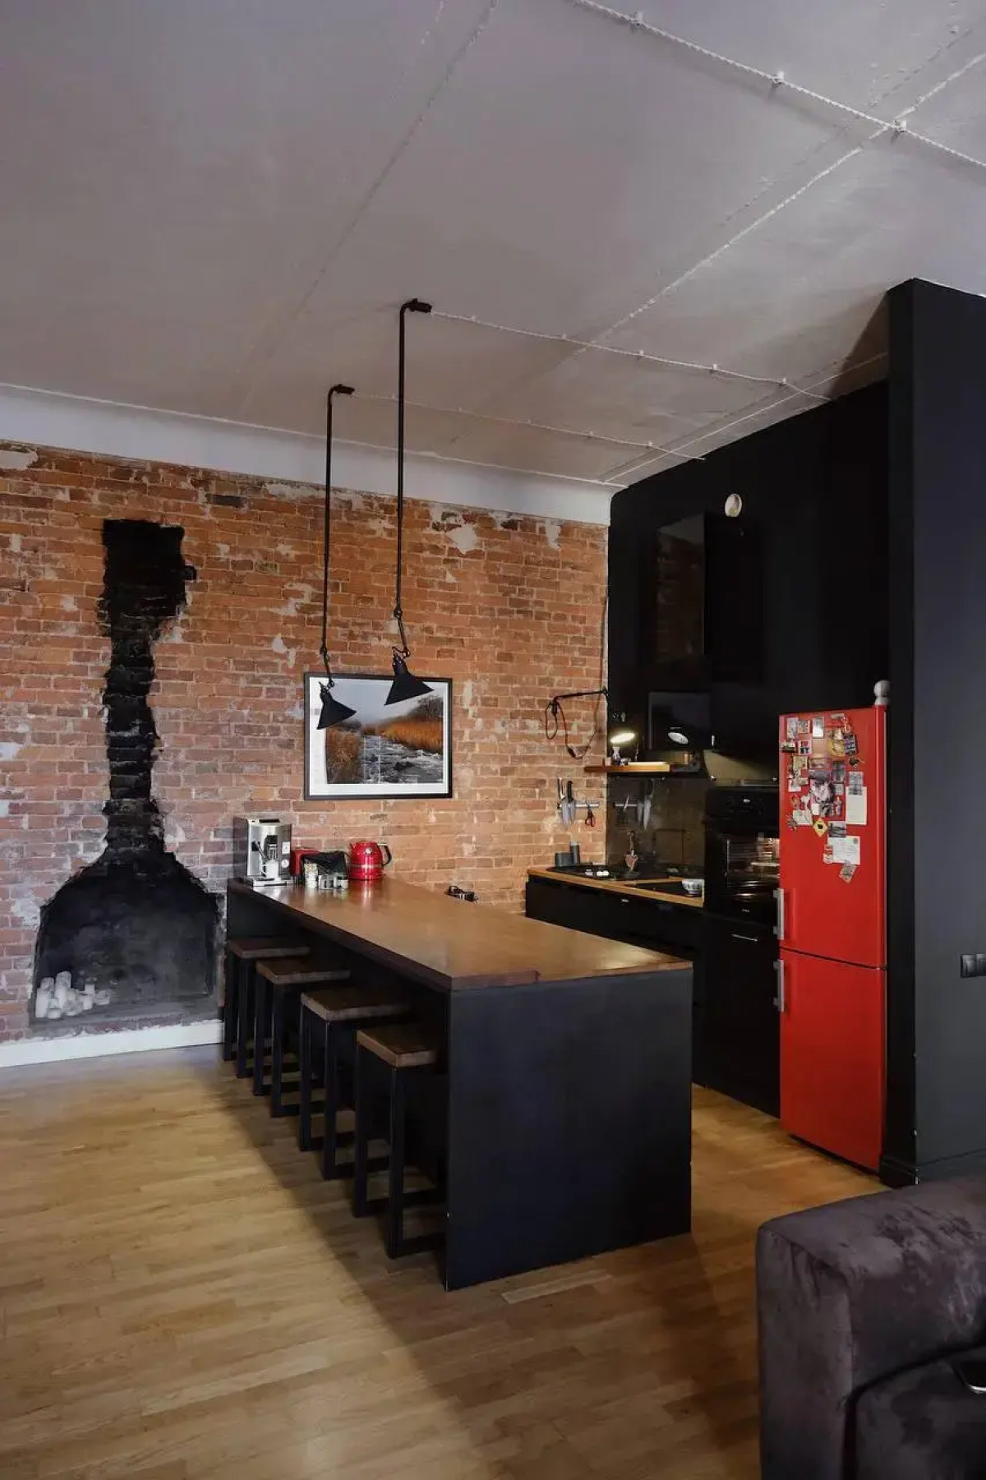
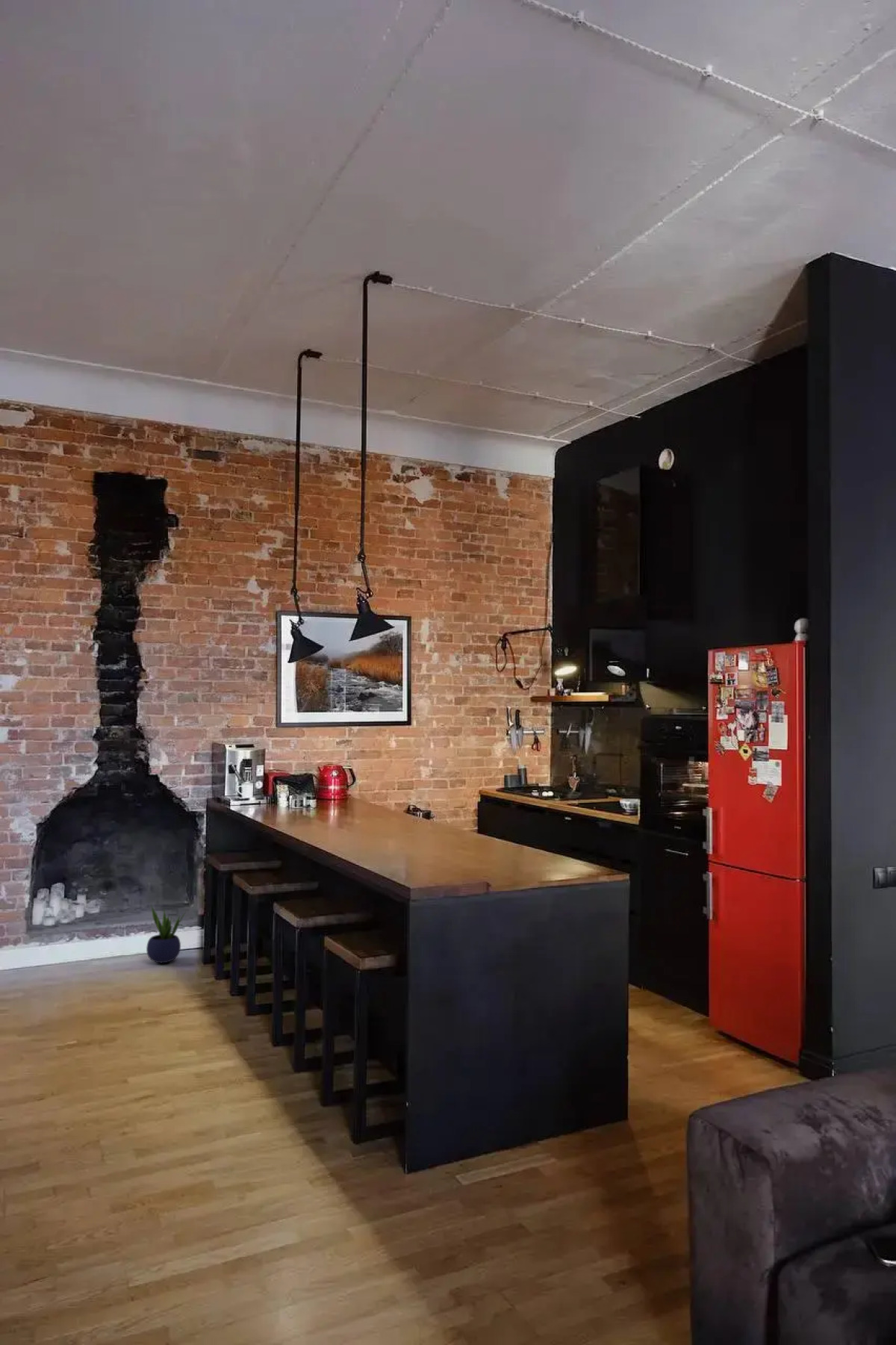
+ potted plant [146,905,186,963]
